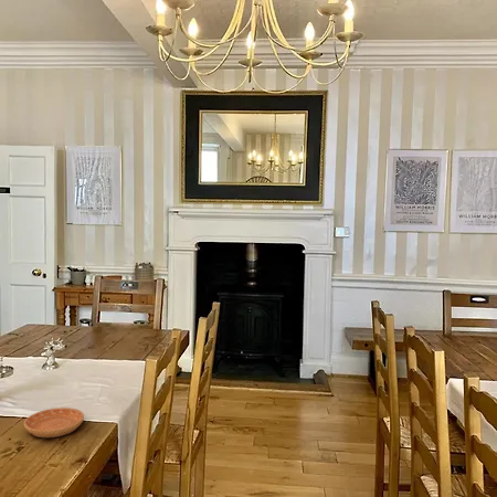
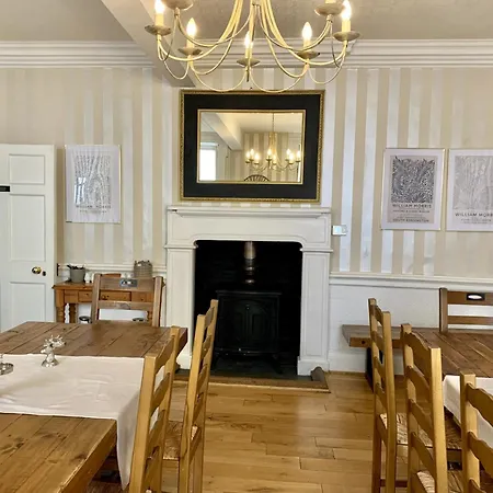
- saucer [23,406,85,438]
